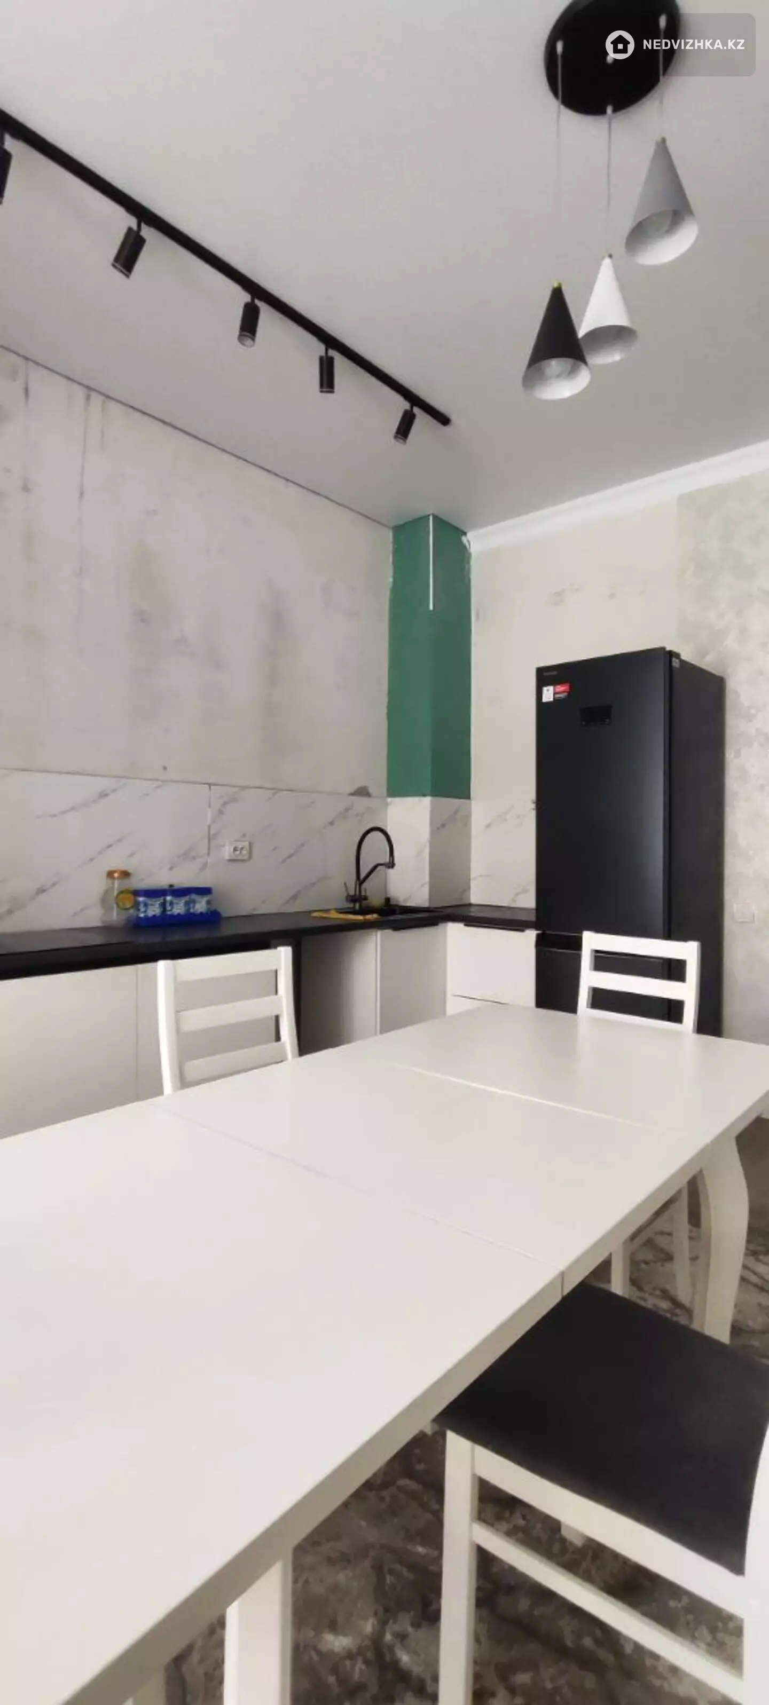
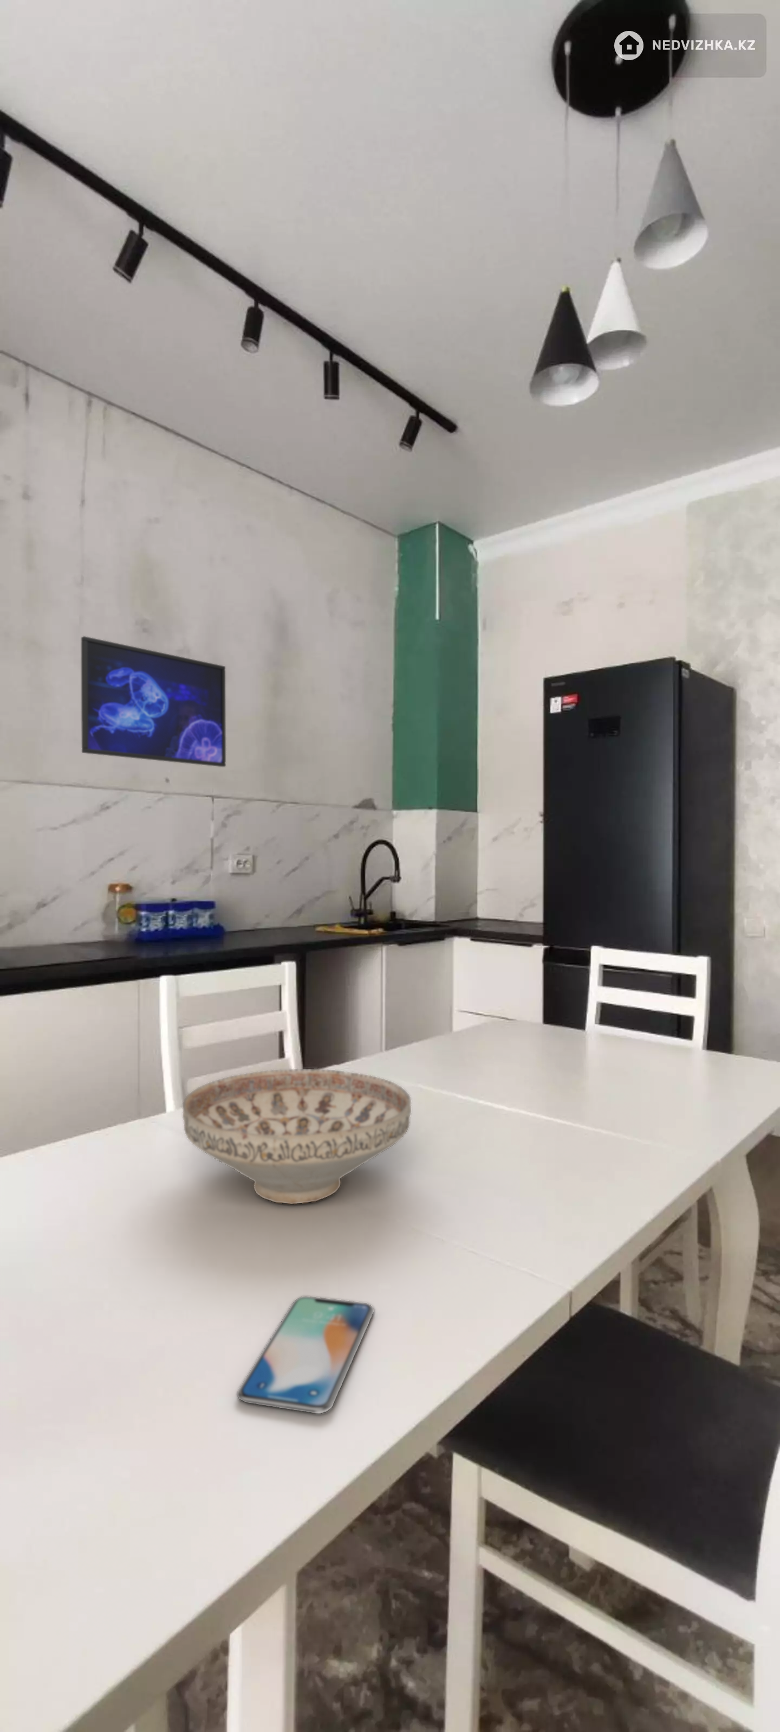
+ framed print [81,635,226,768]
+ decorative bowl [182,1068,412,1205]
+ smartphone [237,1296,374,1414]
